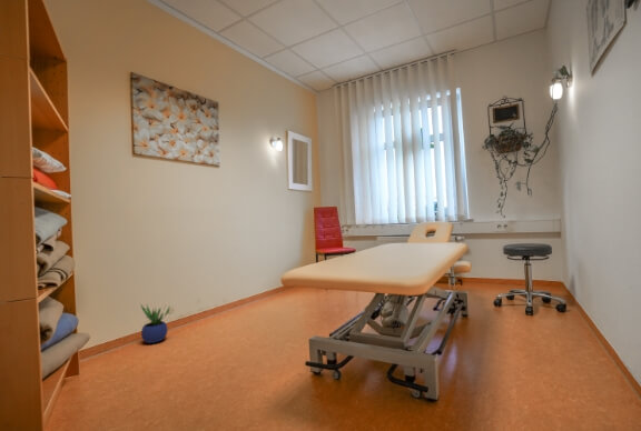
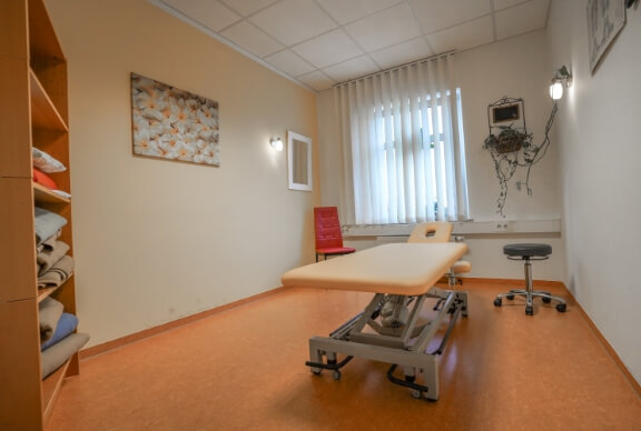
- potted plant [139,302,171,344]
